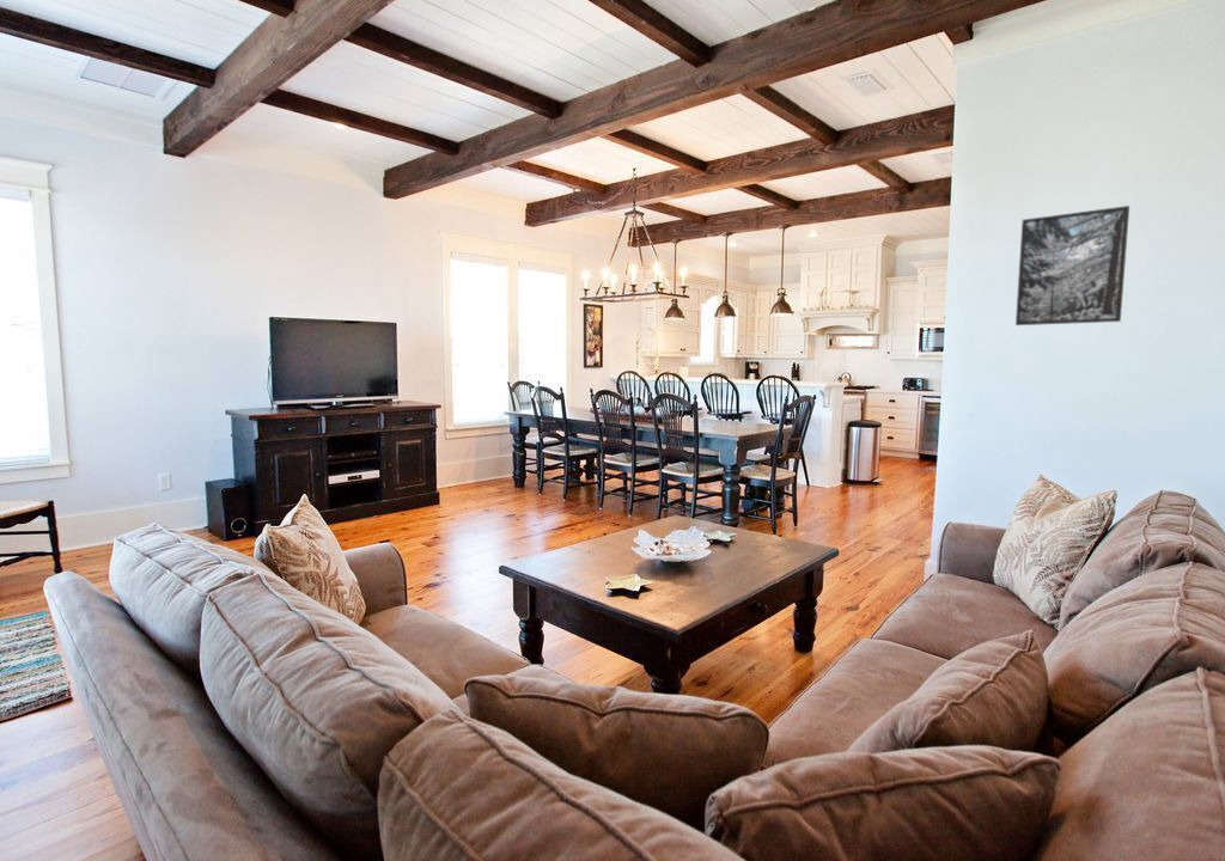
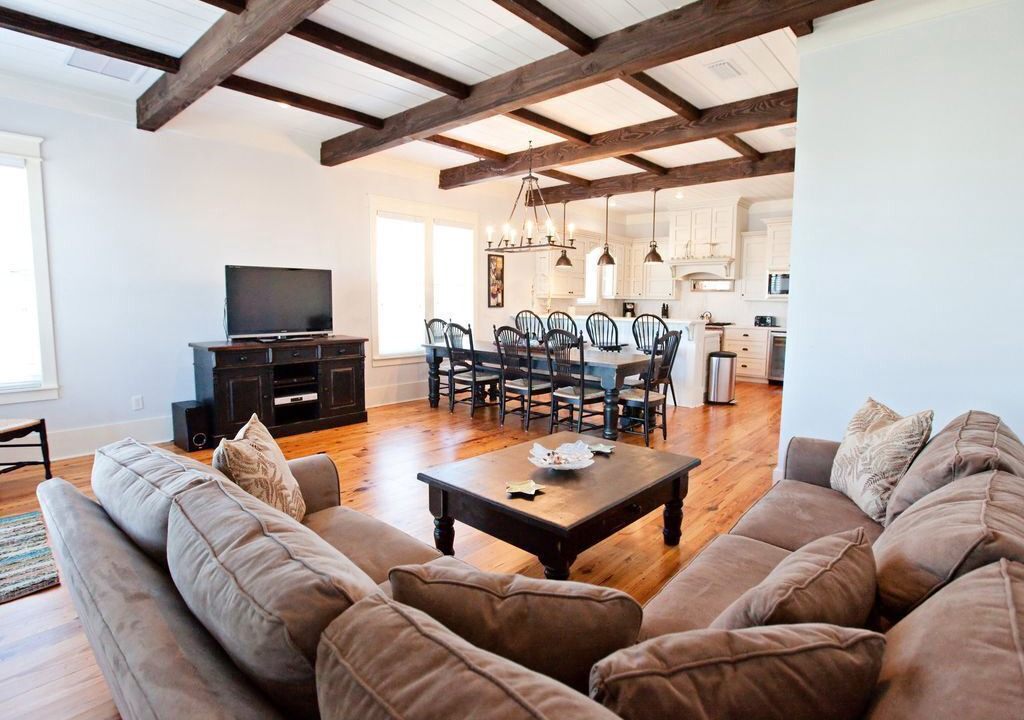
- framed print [1014,204,1130,326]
